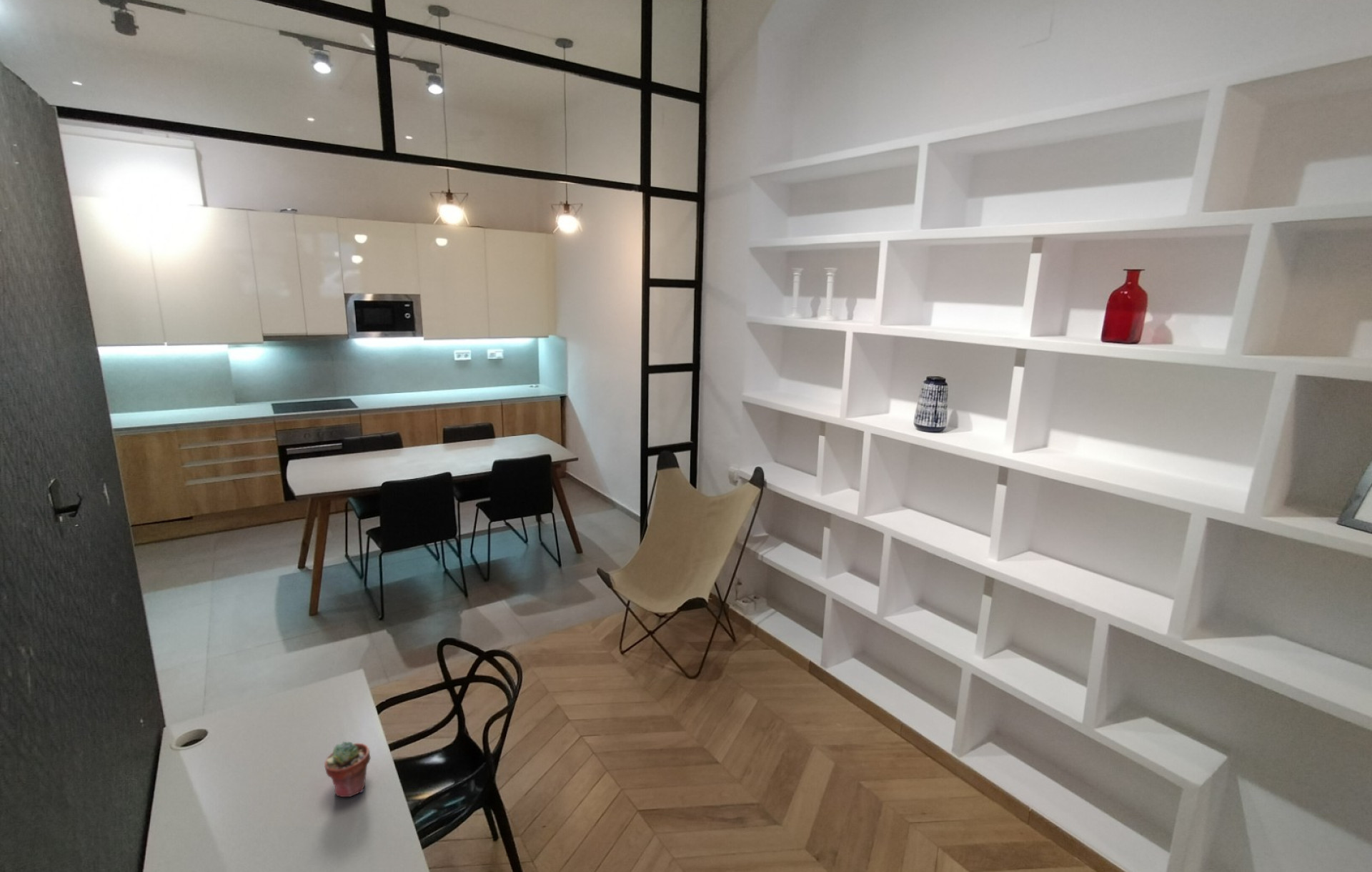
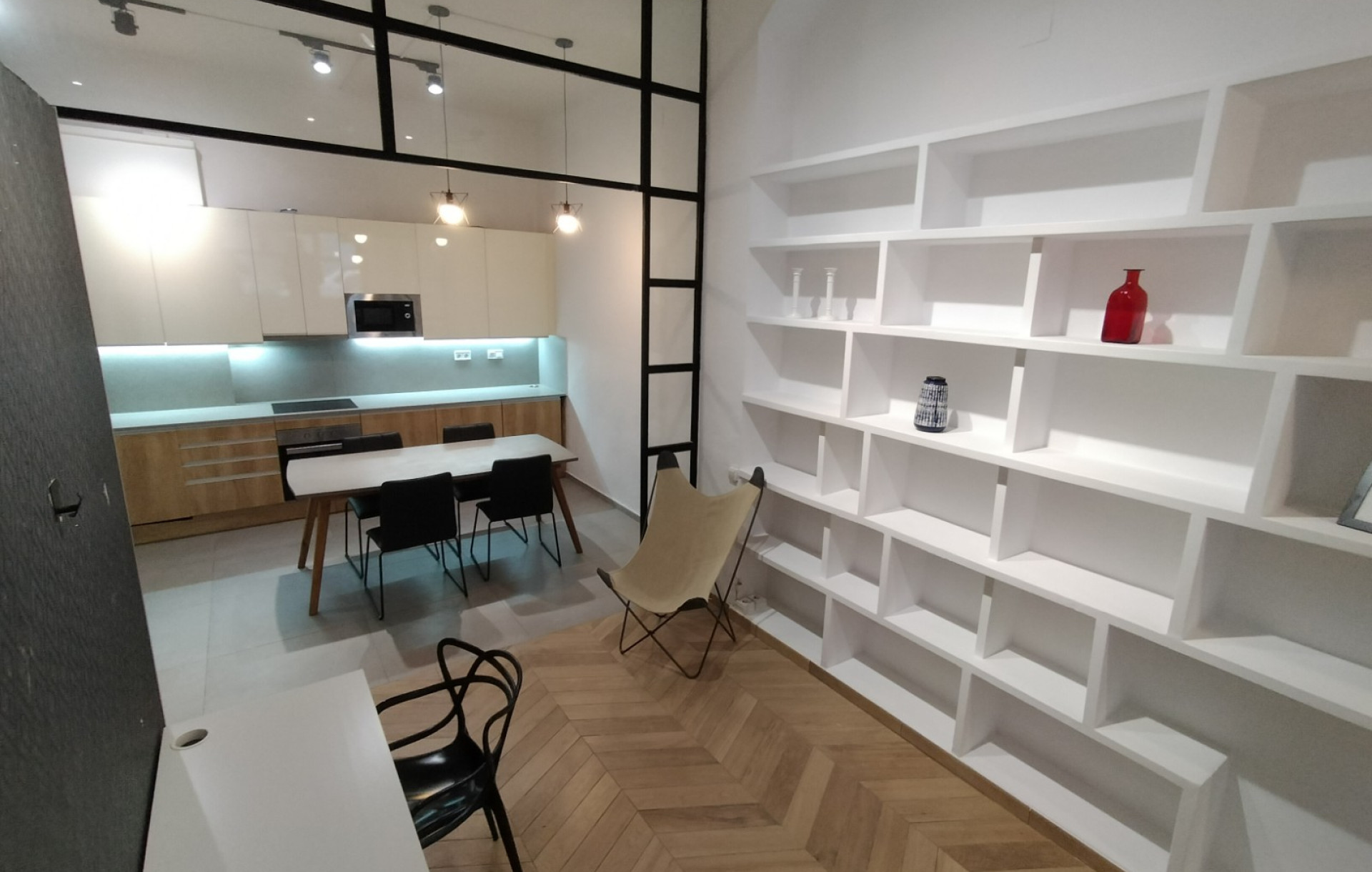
- potted succulent [324,741,371,798]
